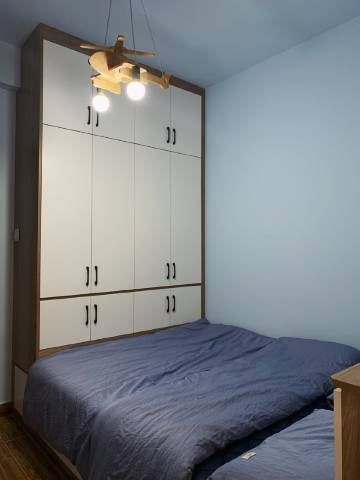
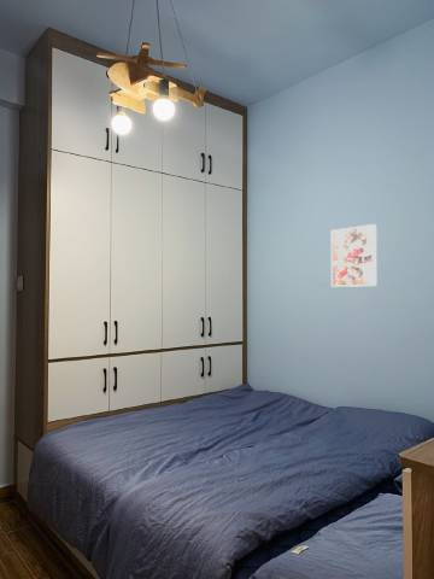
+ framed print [330,223,379,288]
